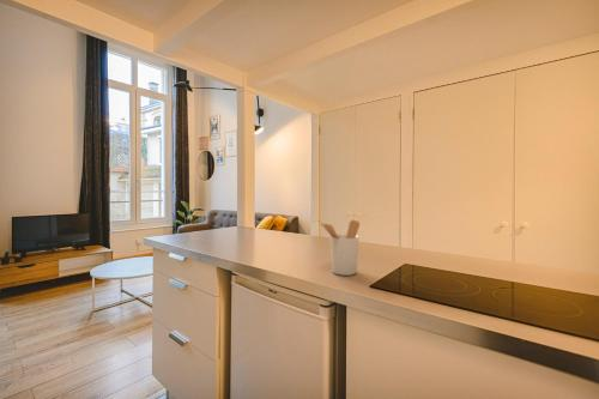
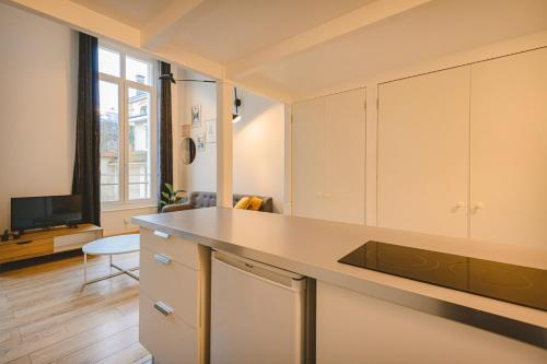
- utensil holder [317,219,361,277]
